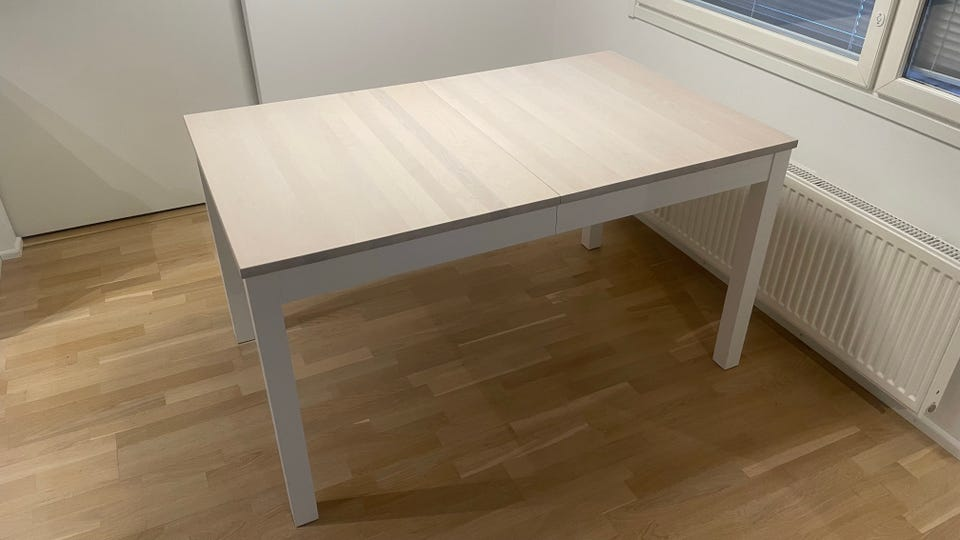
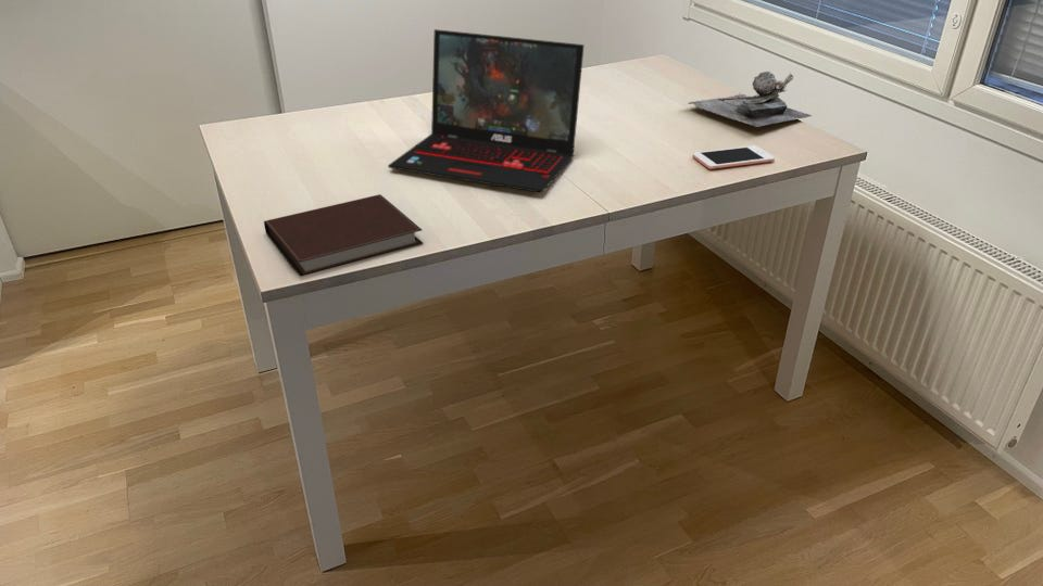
+ notebook [263,193,424,278]
+ flower [687,71,813,128]
+ laptop [387,28,586,194]
+ cell phone [691,145,776,170]
